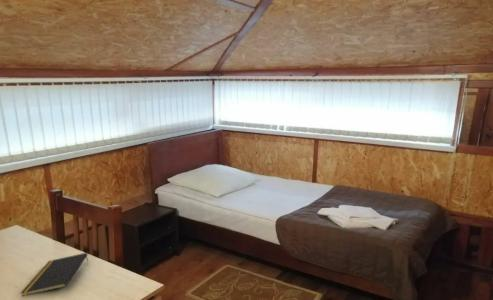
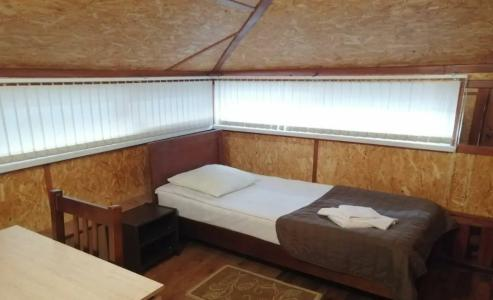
- notepad [20,252,89,297]
